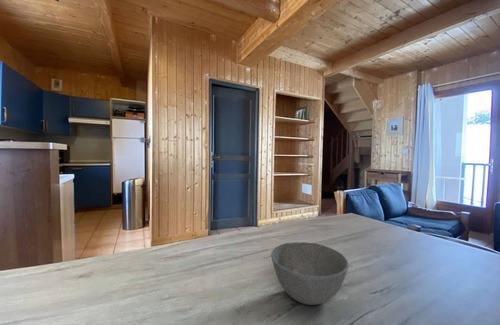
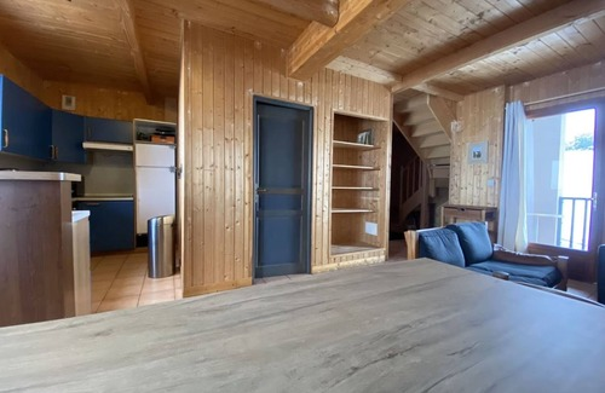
- bowl [270,241,350,306]
